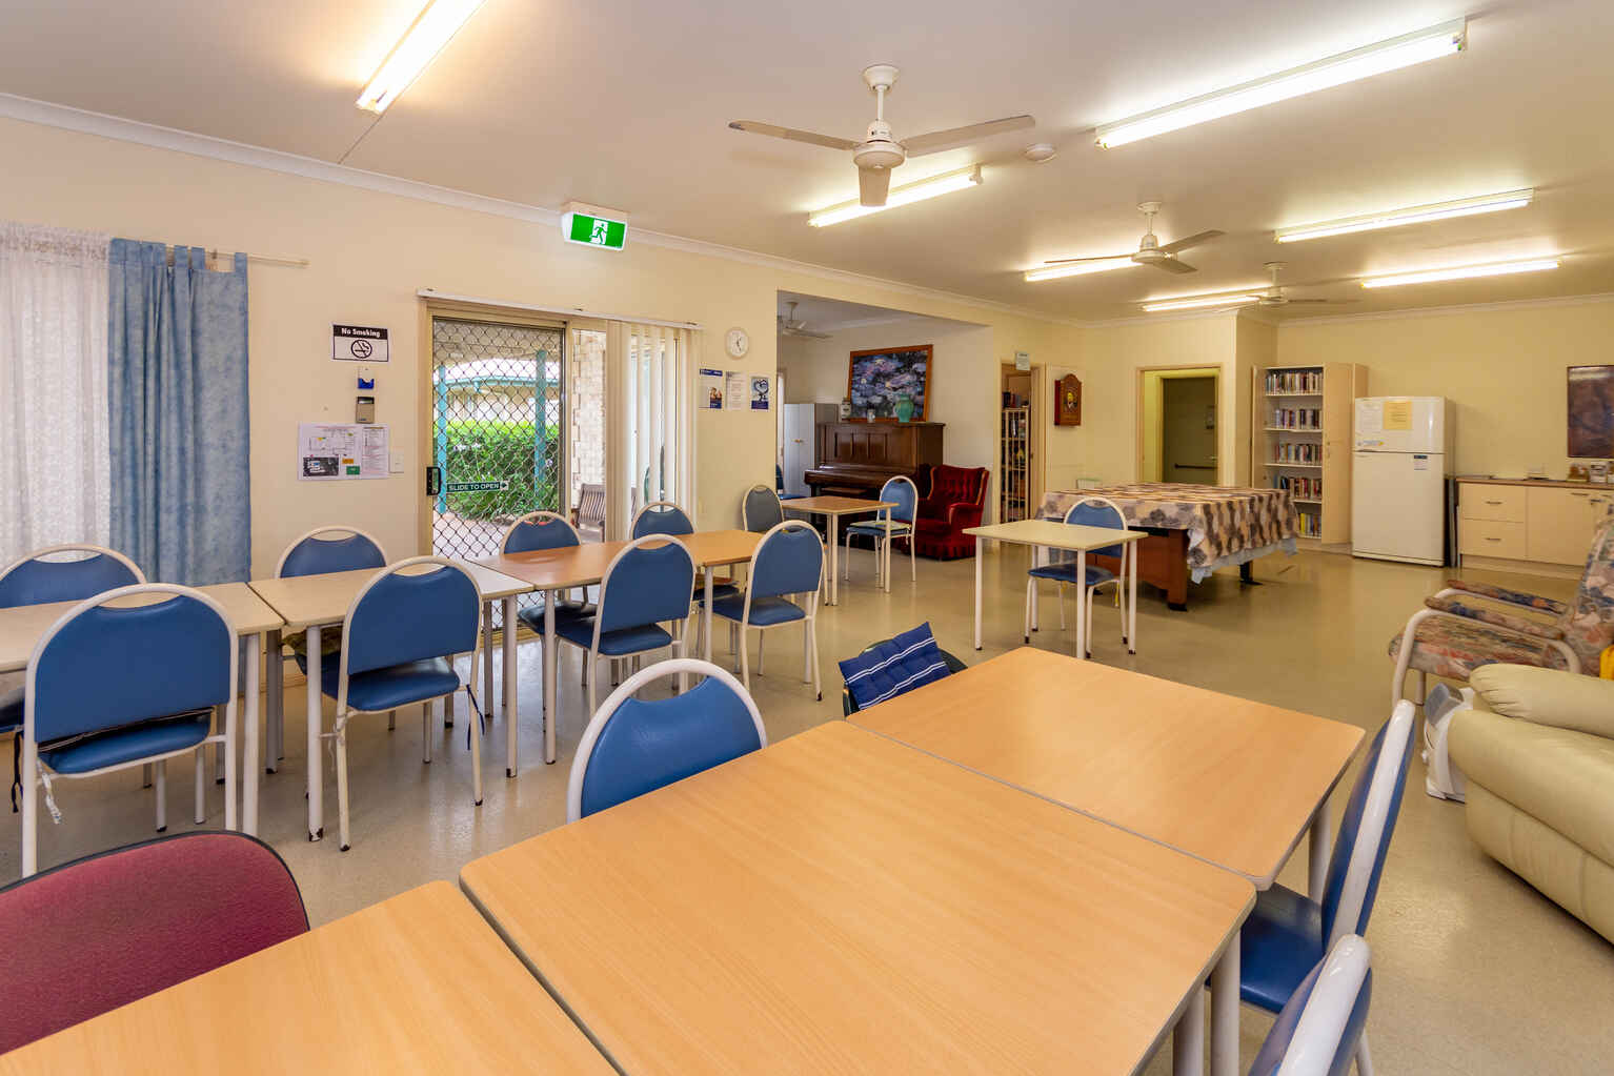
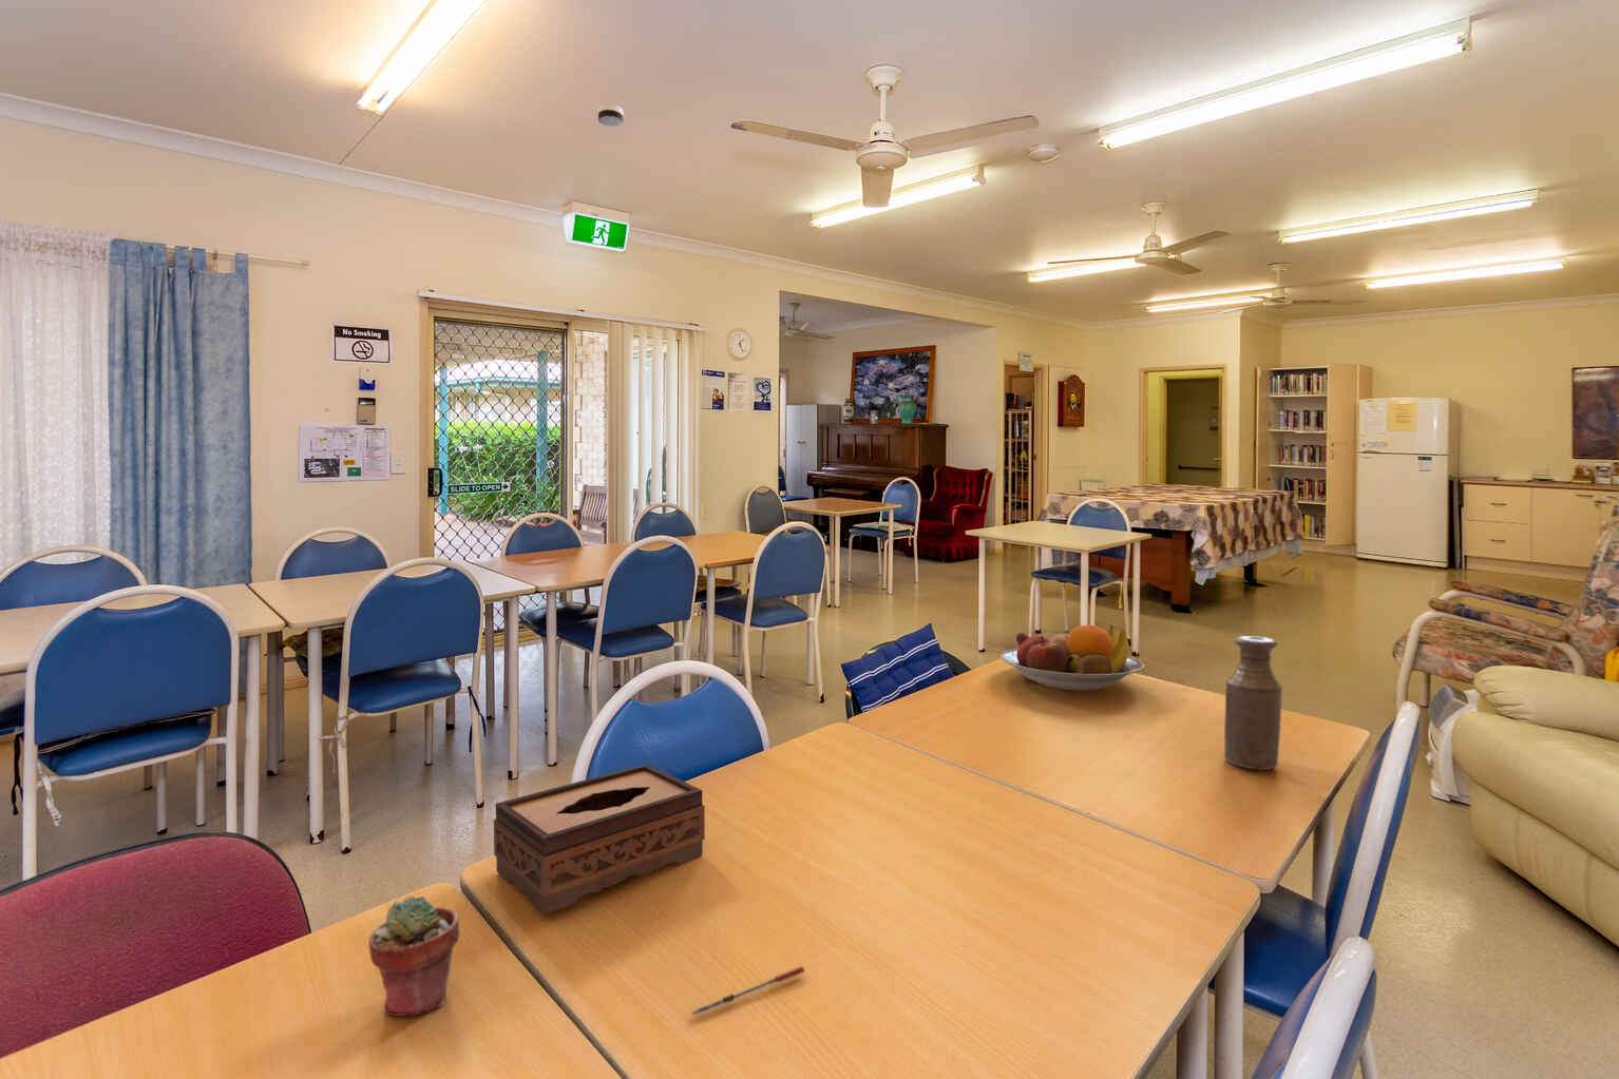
+ bottle [1223,635,1283,771]
+ fruit bowl [1000,625,1146,692]
+ pen [690,965,805,1018]
+ tissue box [493,762,706,915]
+ potted succulent [367,896,461,1016]
+ smoke detector [597,104,625,129]
